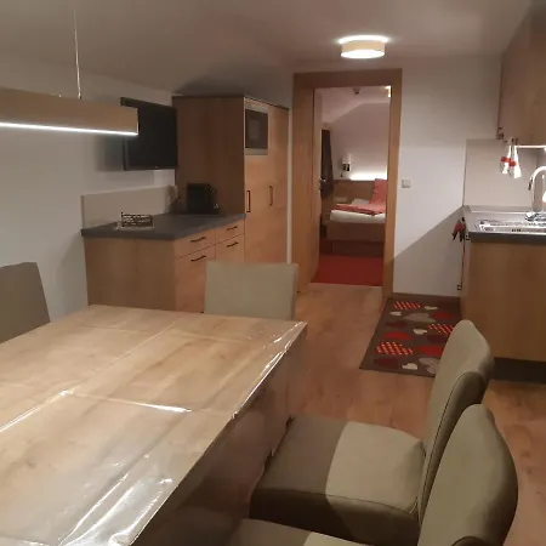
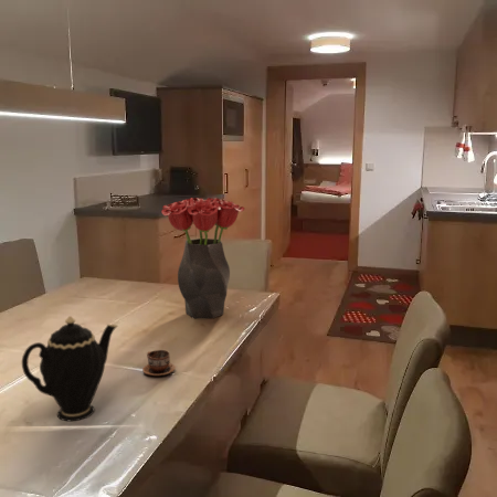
+ bouquet [161,197,245,320]
+ cup [141,349,176,377]
+ teapot [21,315,119,422]
